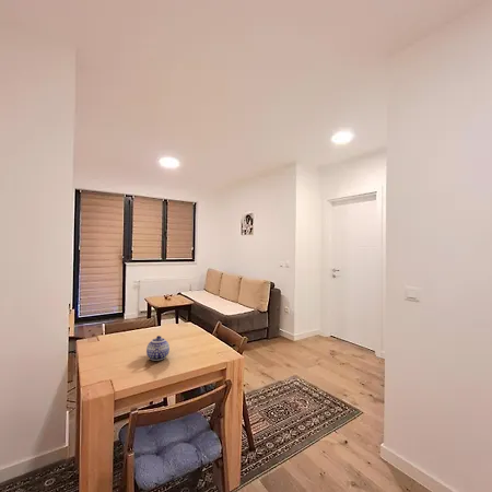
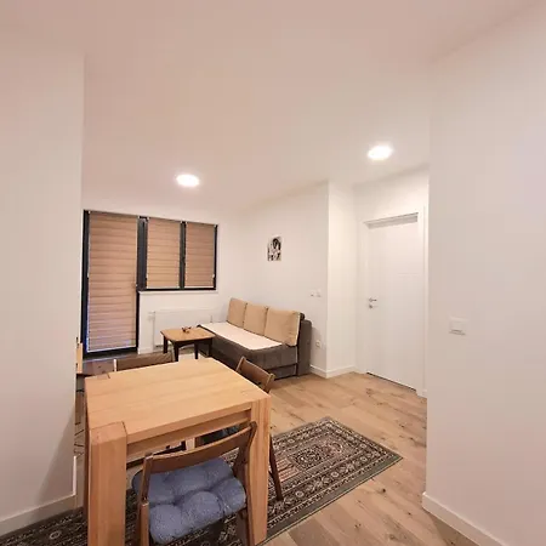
- teapot [145,335,171,362]
